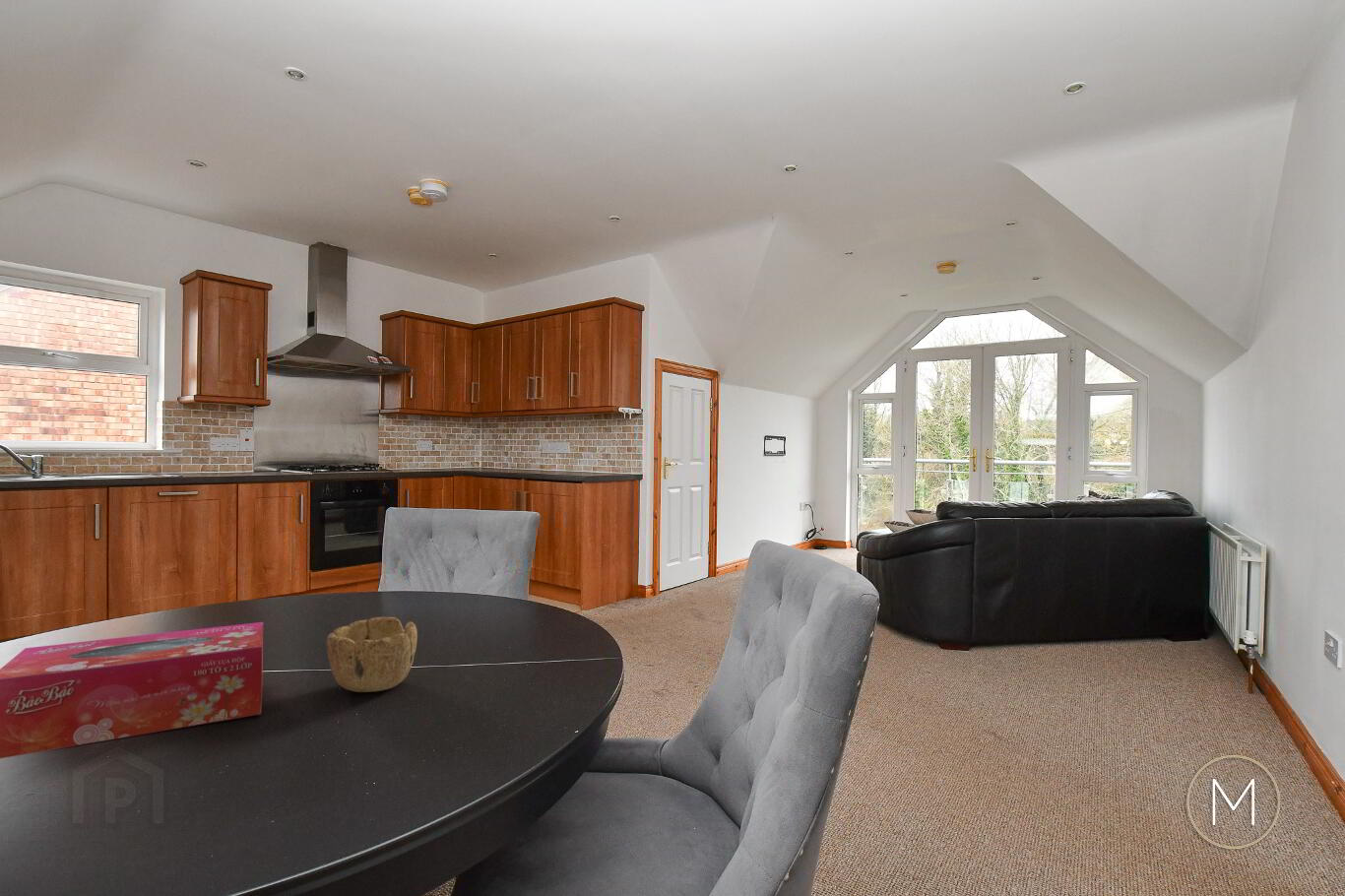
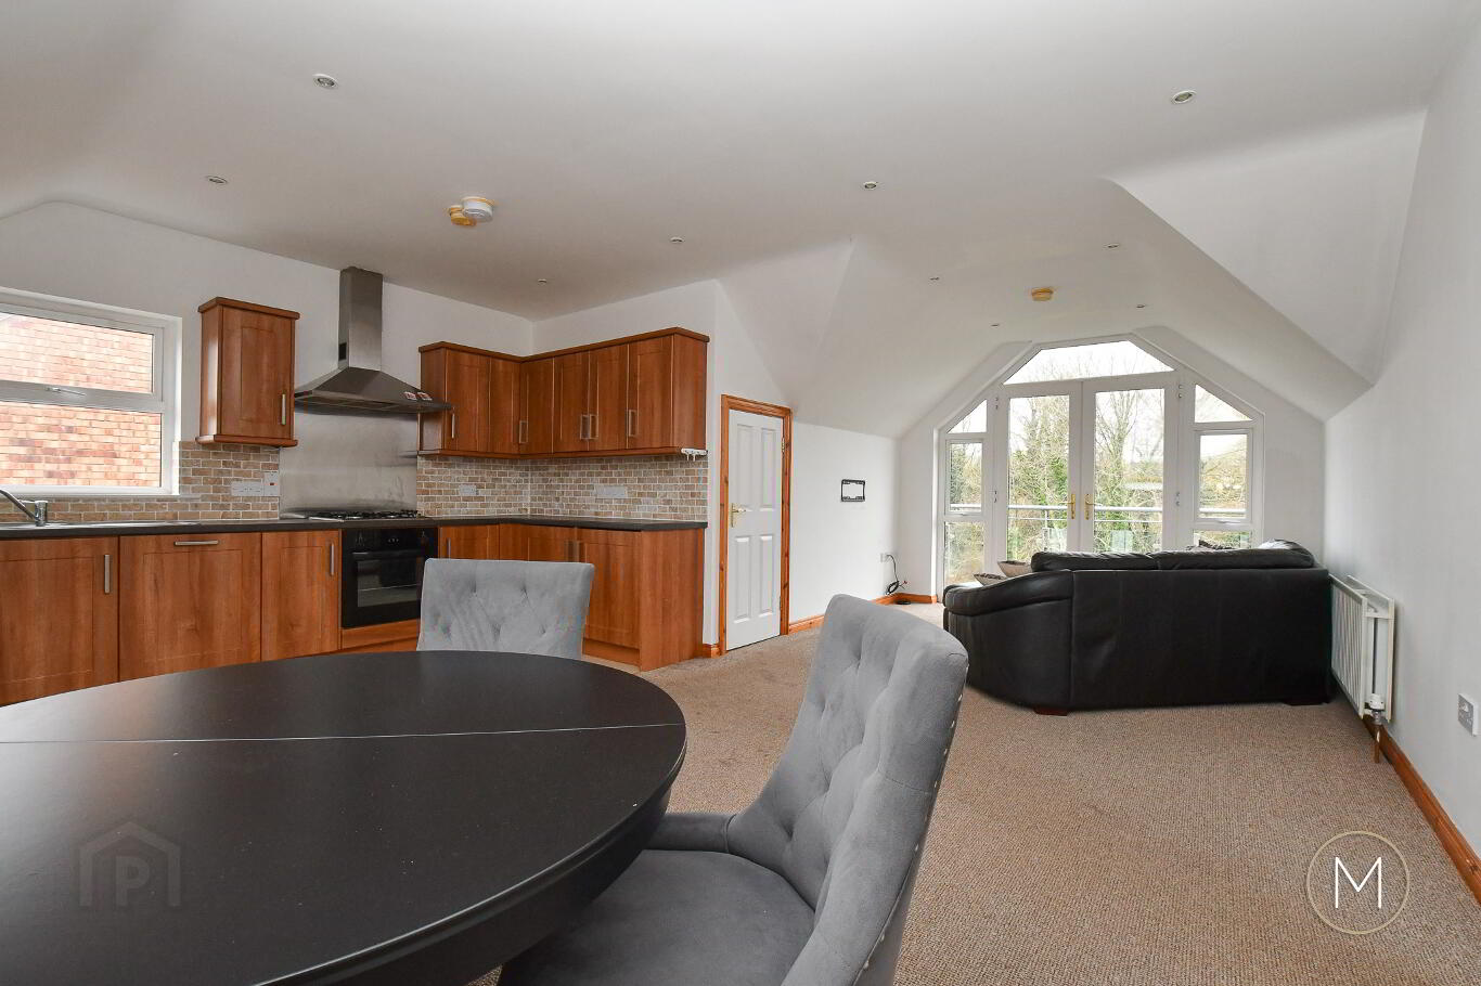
- tissue box [0,621,264,759]
- bowl [326,616,418,693]
